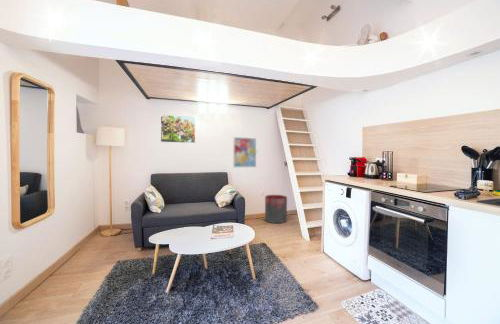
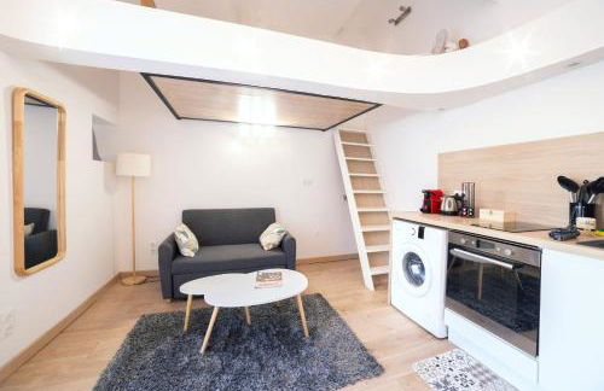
- trash can [264,194,288,224]
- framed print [160,113,196,144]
- wall art [233,136,257,168]
